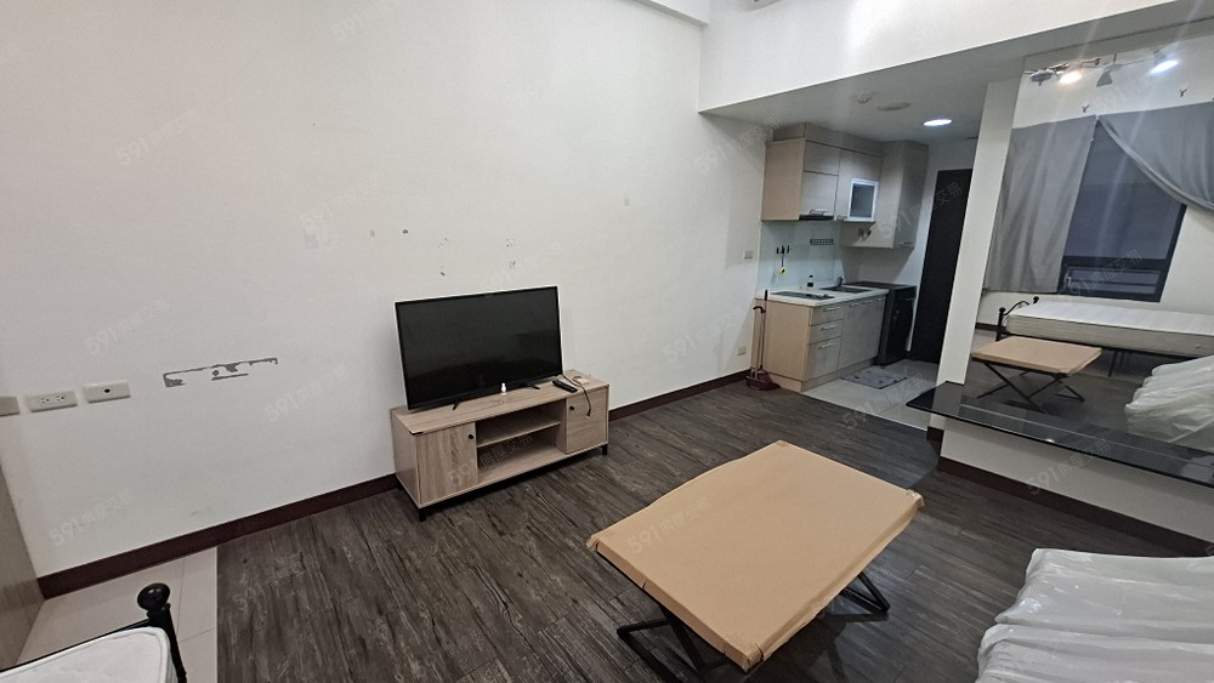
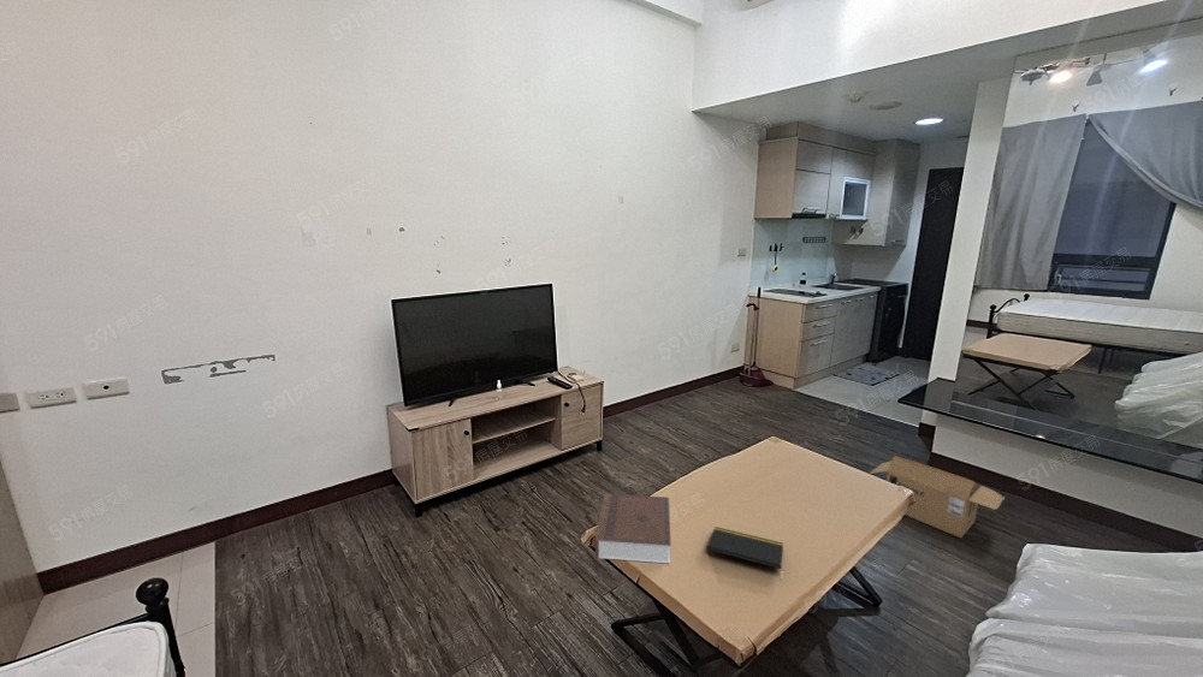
+ cardboard box [869,455,1006,540]
+ book [594,493,672,564]
+ notepad [705,525,784,570]
